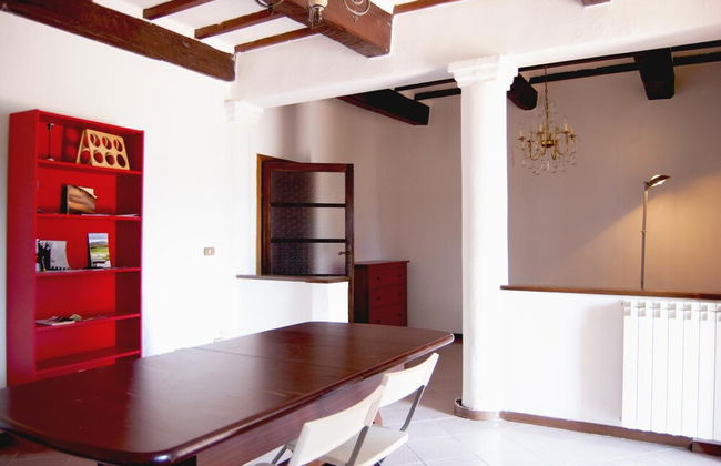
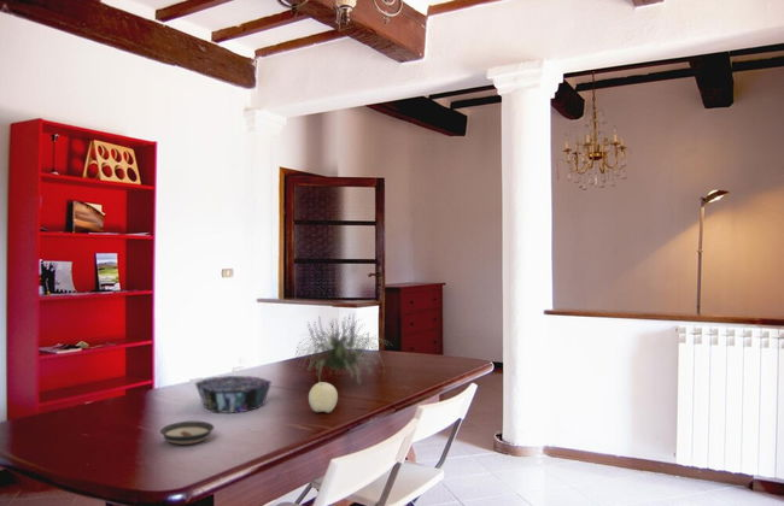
+ plant [294,311,392,387]
+ saucer [159,420,215,446]
+ decorative bowl [193,375,274,414]
+ fruit [308,381,339,414]
